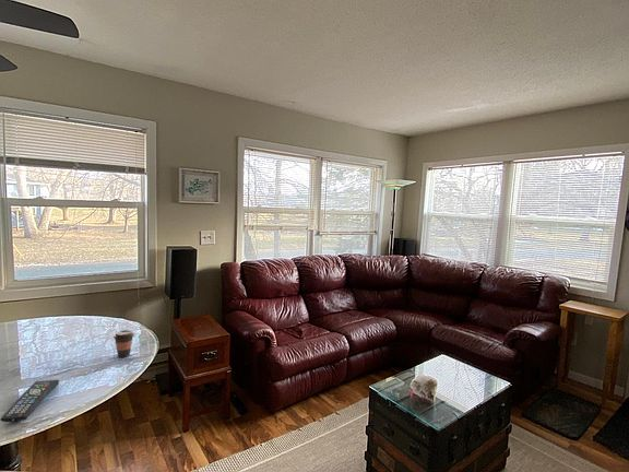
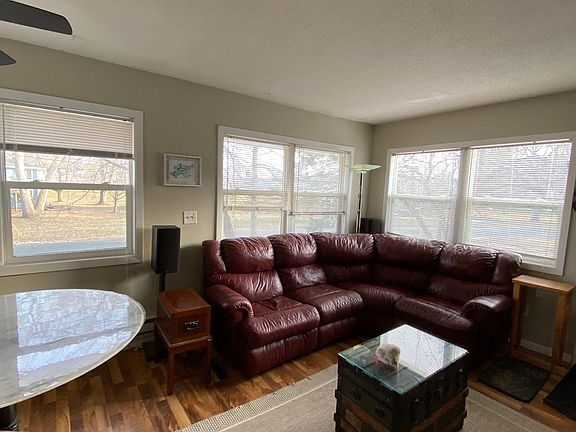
- coffee cup [112,329,135,358]
- remote control [0,379,60,423]
